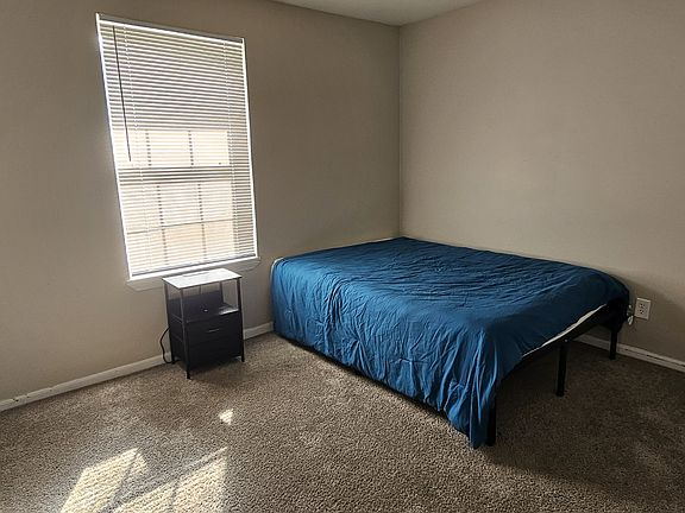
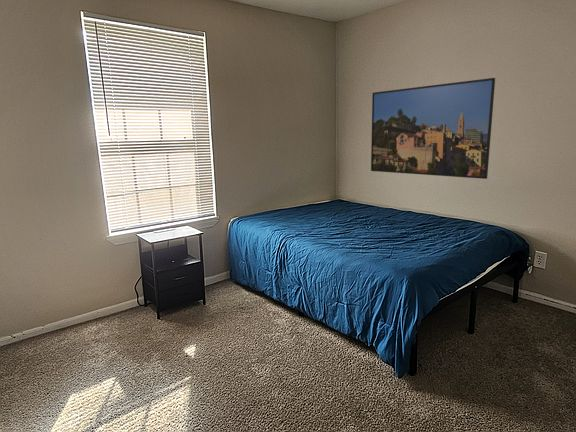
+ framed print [370,77,496,180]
